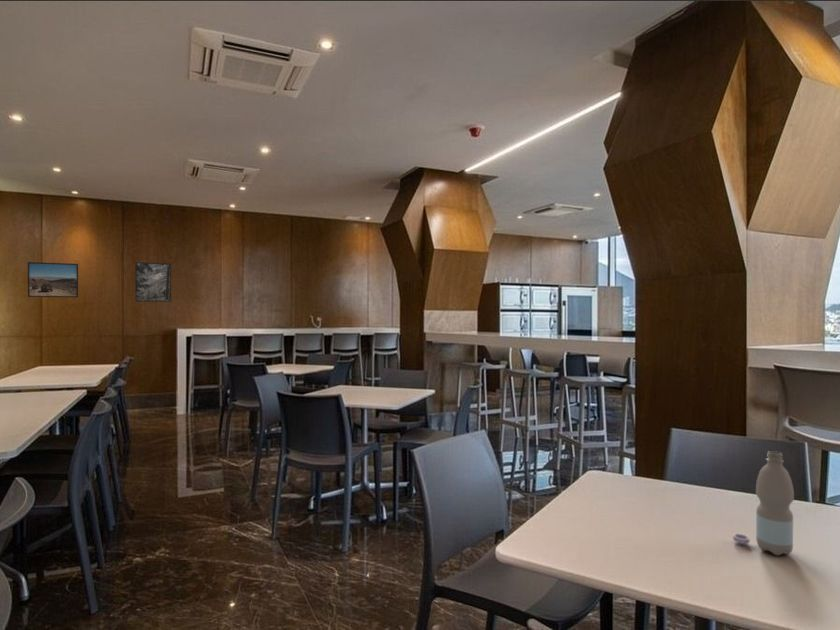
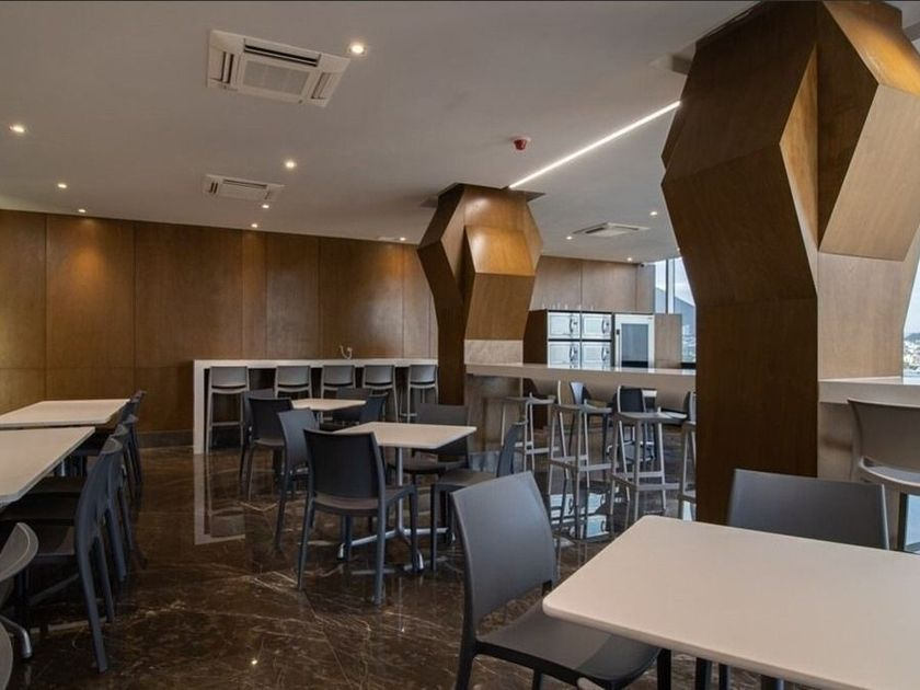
- water bottle [732,450,795,556]
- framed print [27,261,79,298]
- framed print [134,261,172,303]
